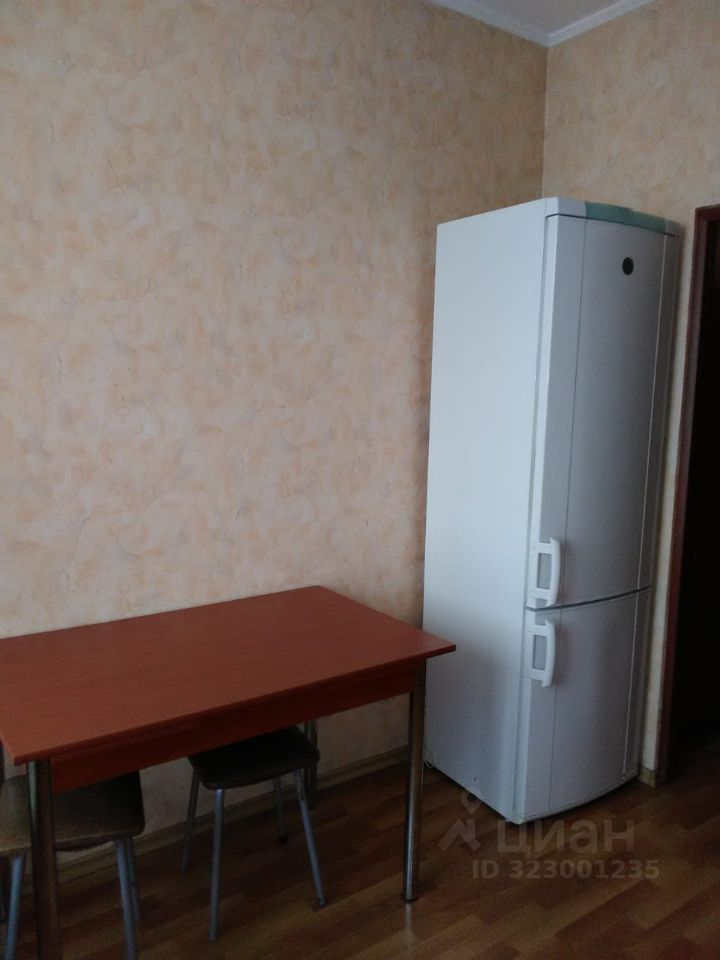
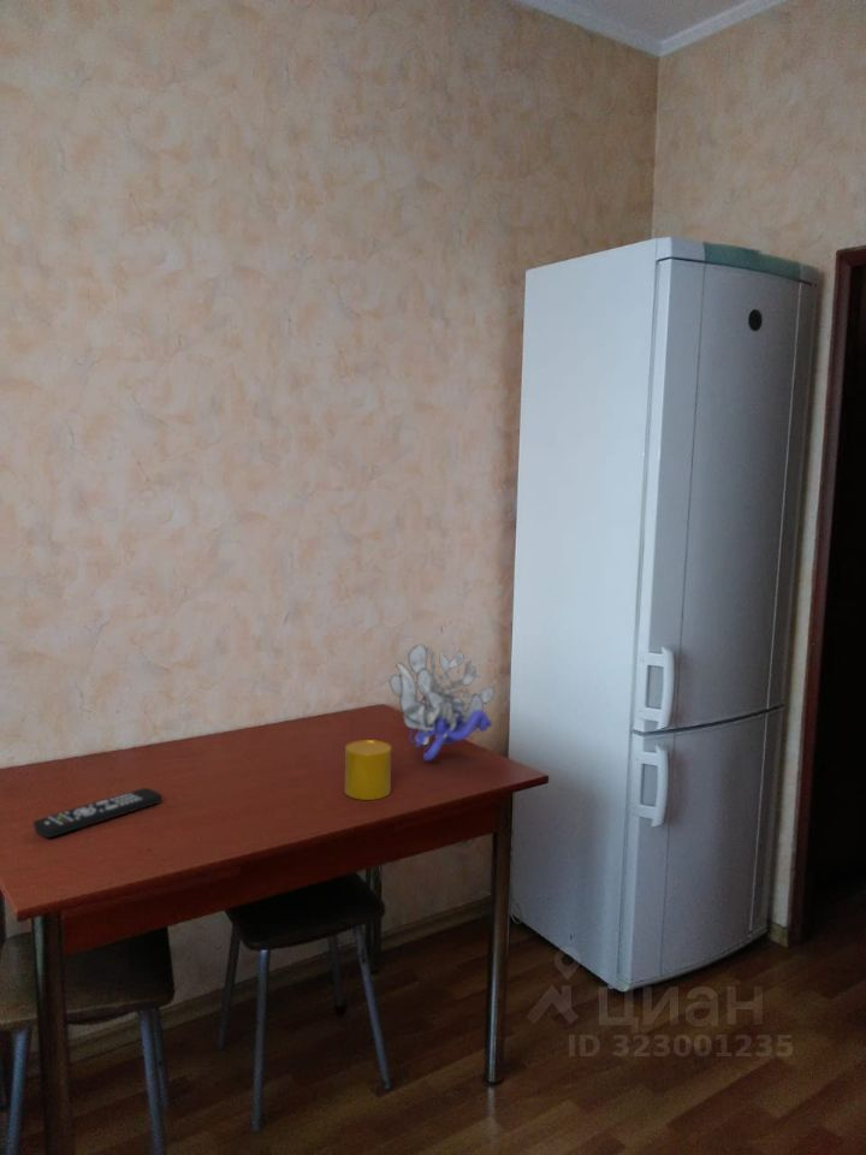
+ plant [379,644,496,763]
+ cup [344,739,392,801]
+ remote control [32,787,164,839]
